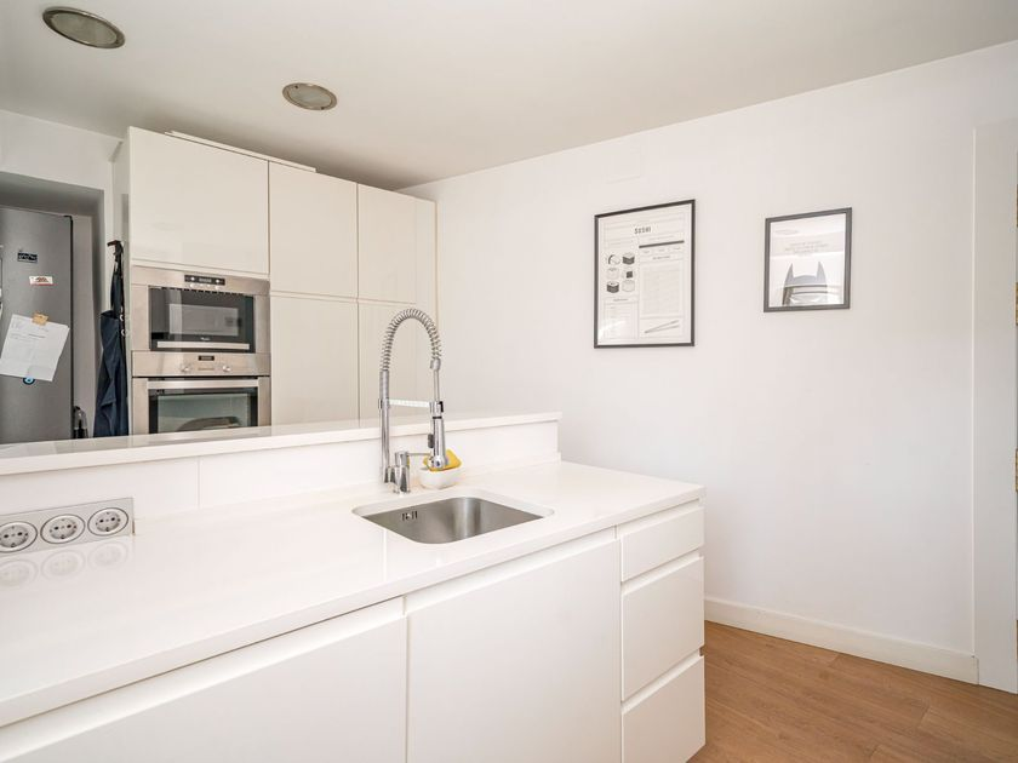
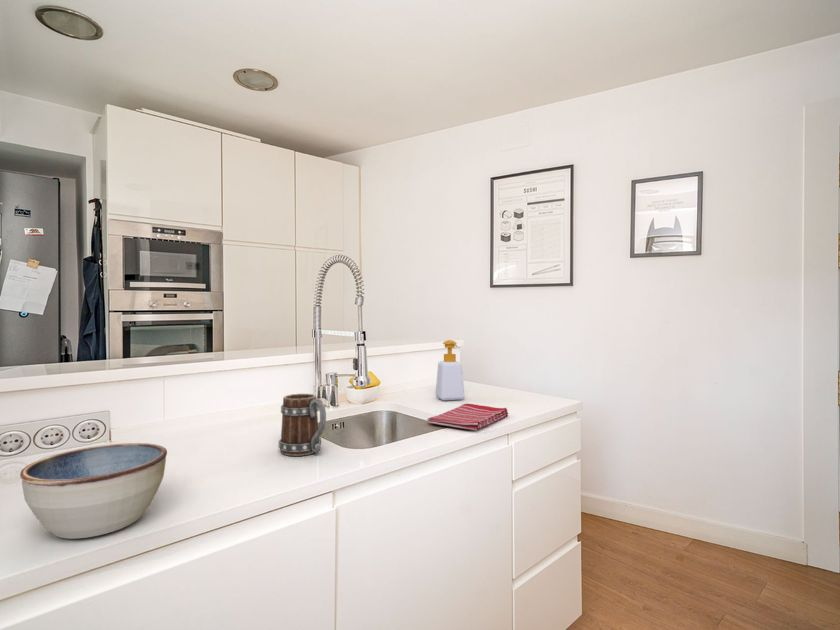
+ bowl [19,442,168,540]
+ mug [278,393,327,457]
+ dish towel [426,403,509,432]
+ soap bottle [435,339,466,401]
